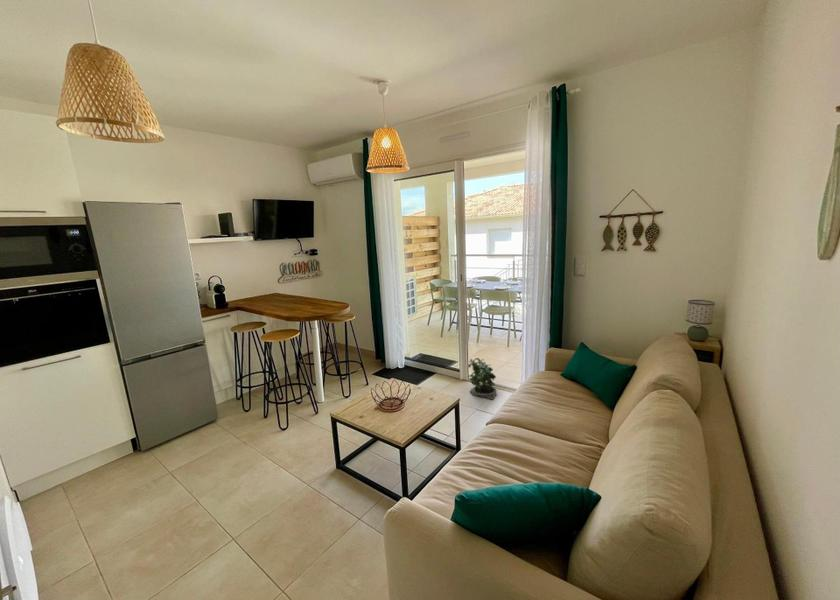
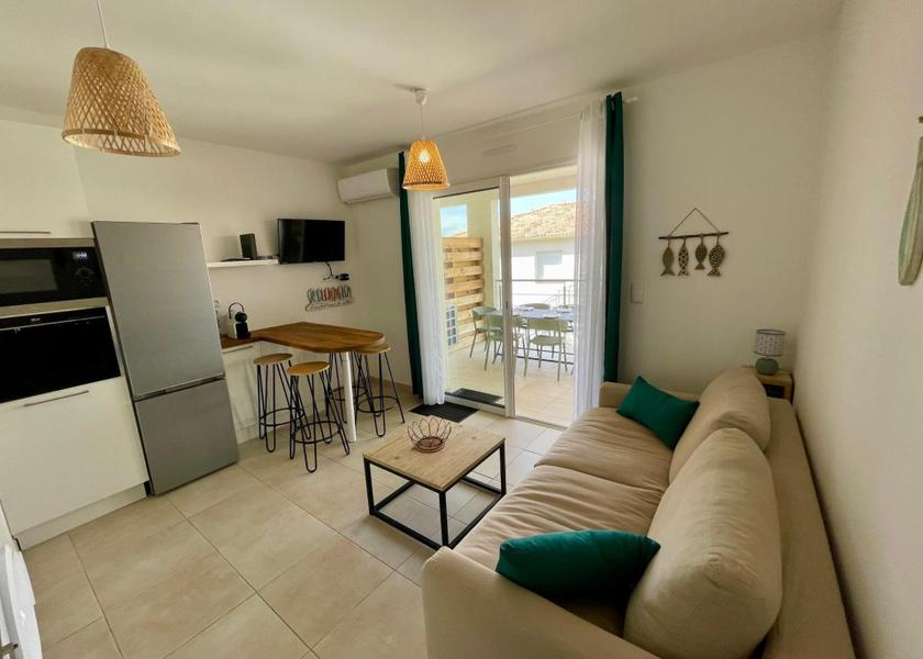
- potted plant [467,357,497,401]
